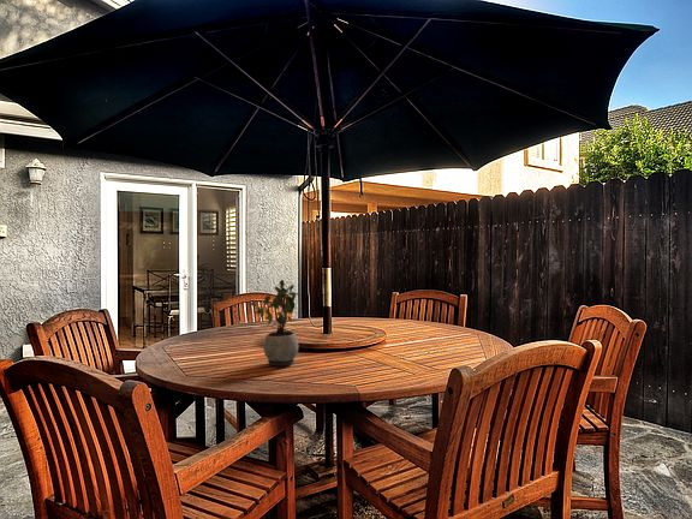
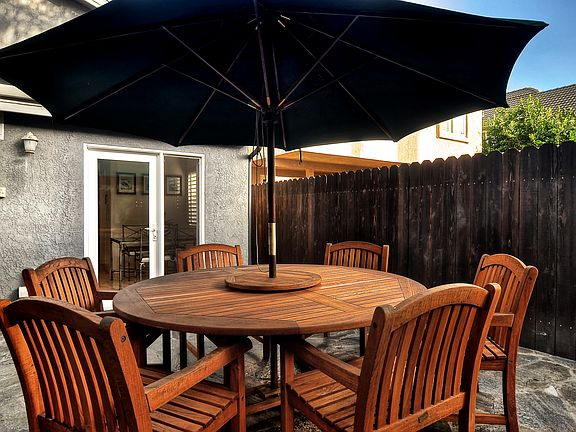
- potted plant [249,279,302,368]
